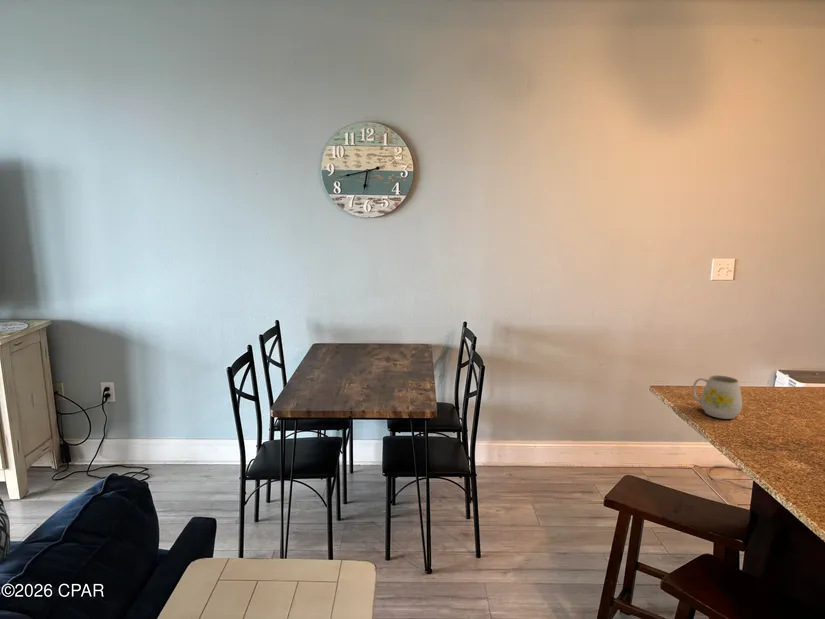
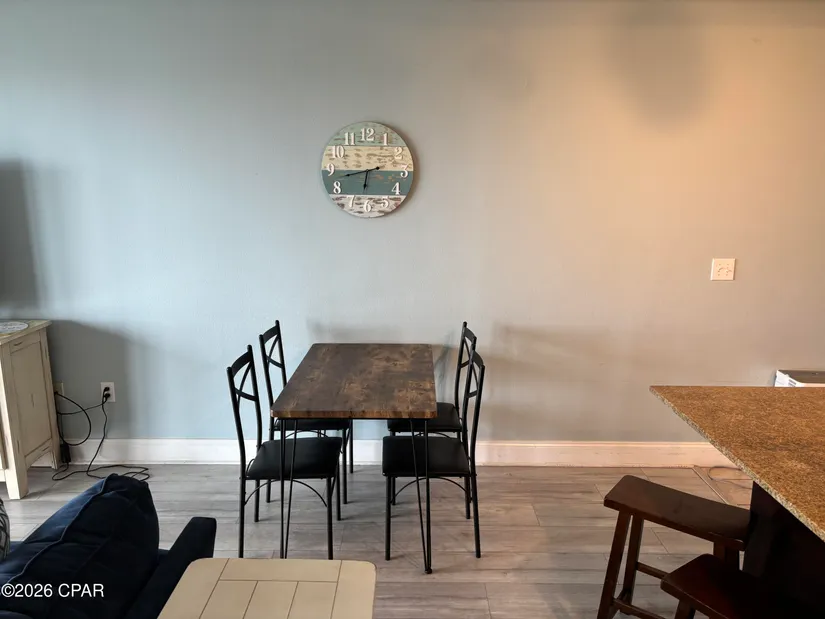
- mug [692,375,743,420]
